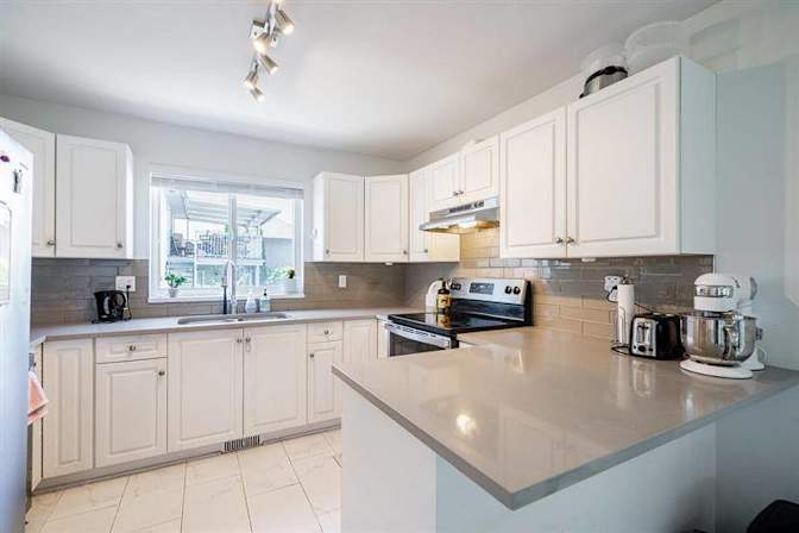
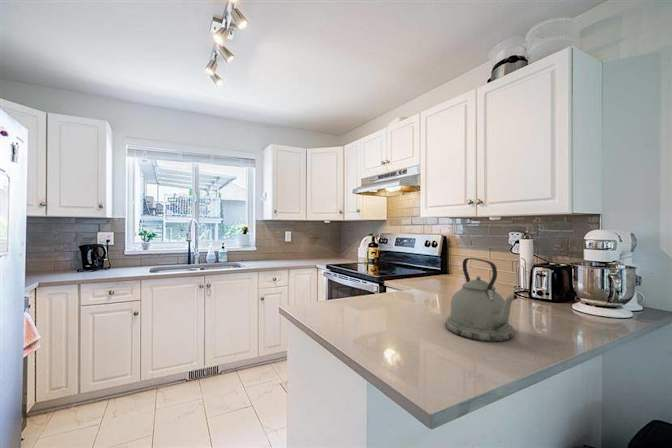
+ kettle [444,257,518,343]
